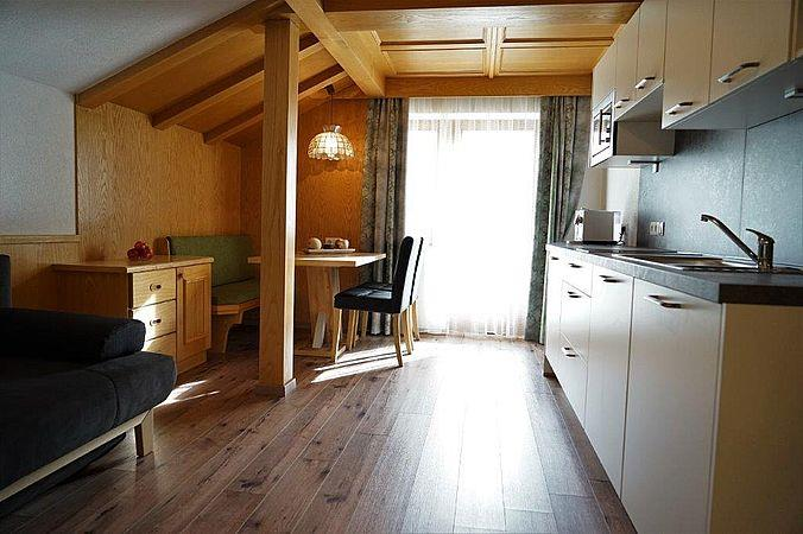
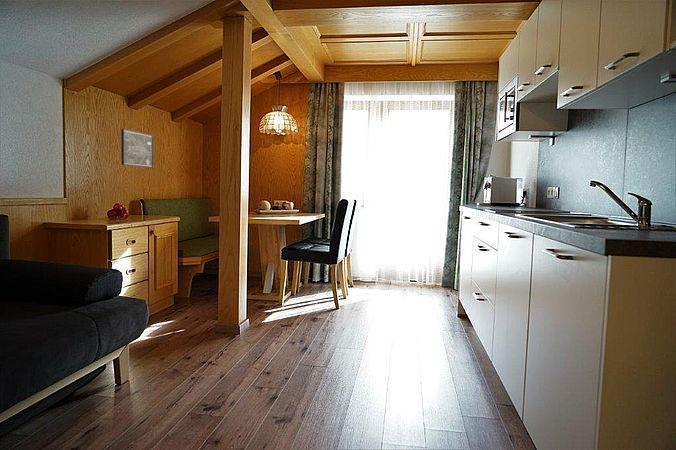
+ wall art [120,128,154,169]
